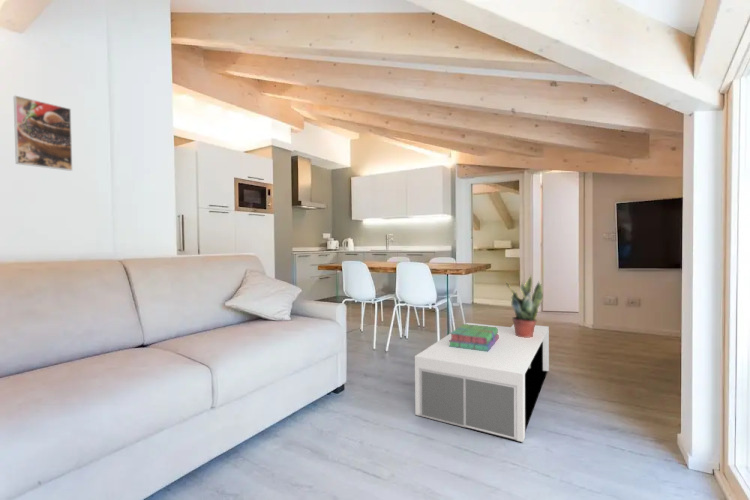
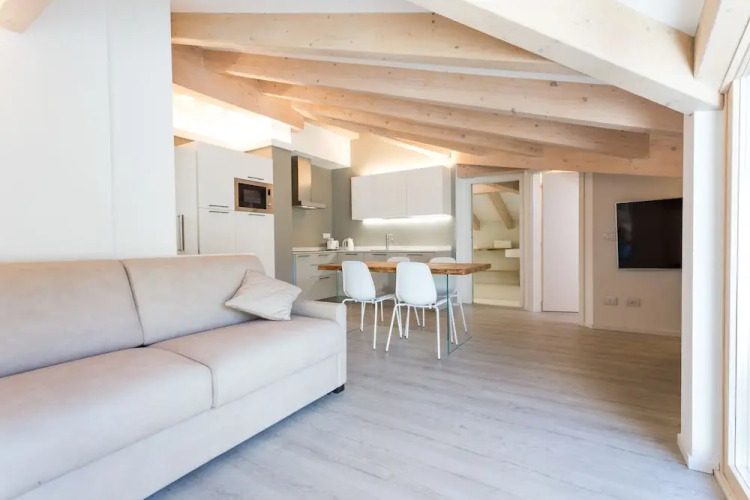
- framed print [13,94,74,172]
- coffee table [414,322,550,443]
- potted plant [505,271,544,338]
- stack of books [449,323,499,352]
